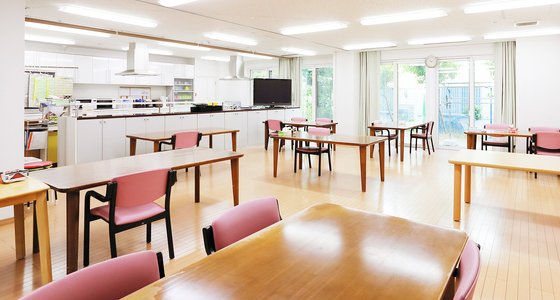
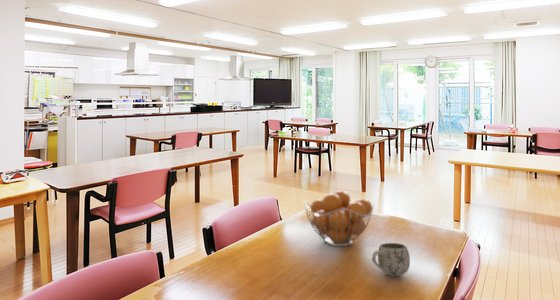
+ mug [371,242,411,277]
+ fruit basket [303,190,375,247]
